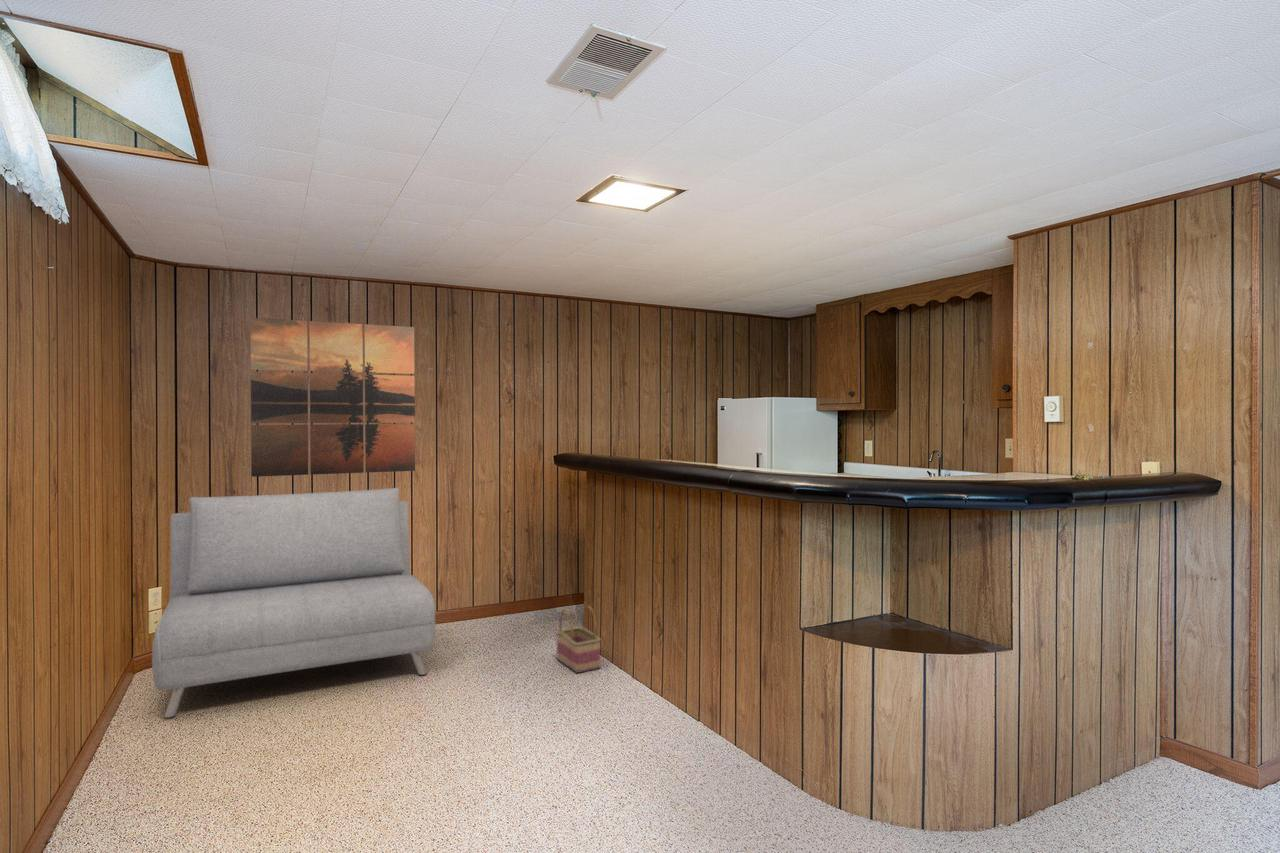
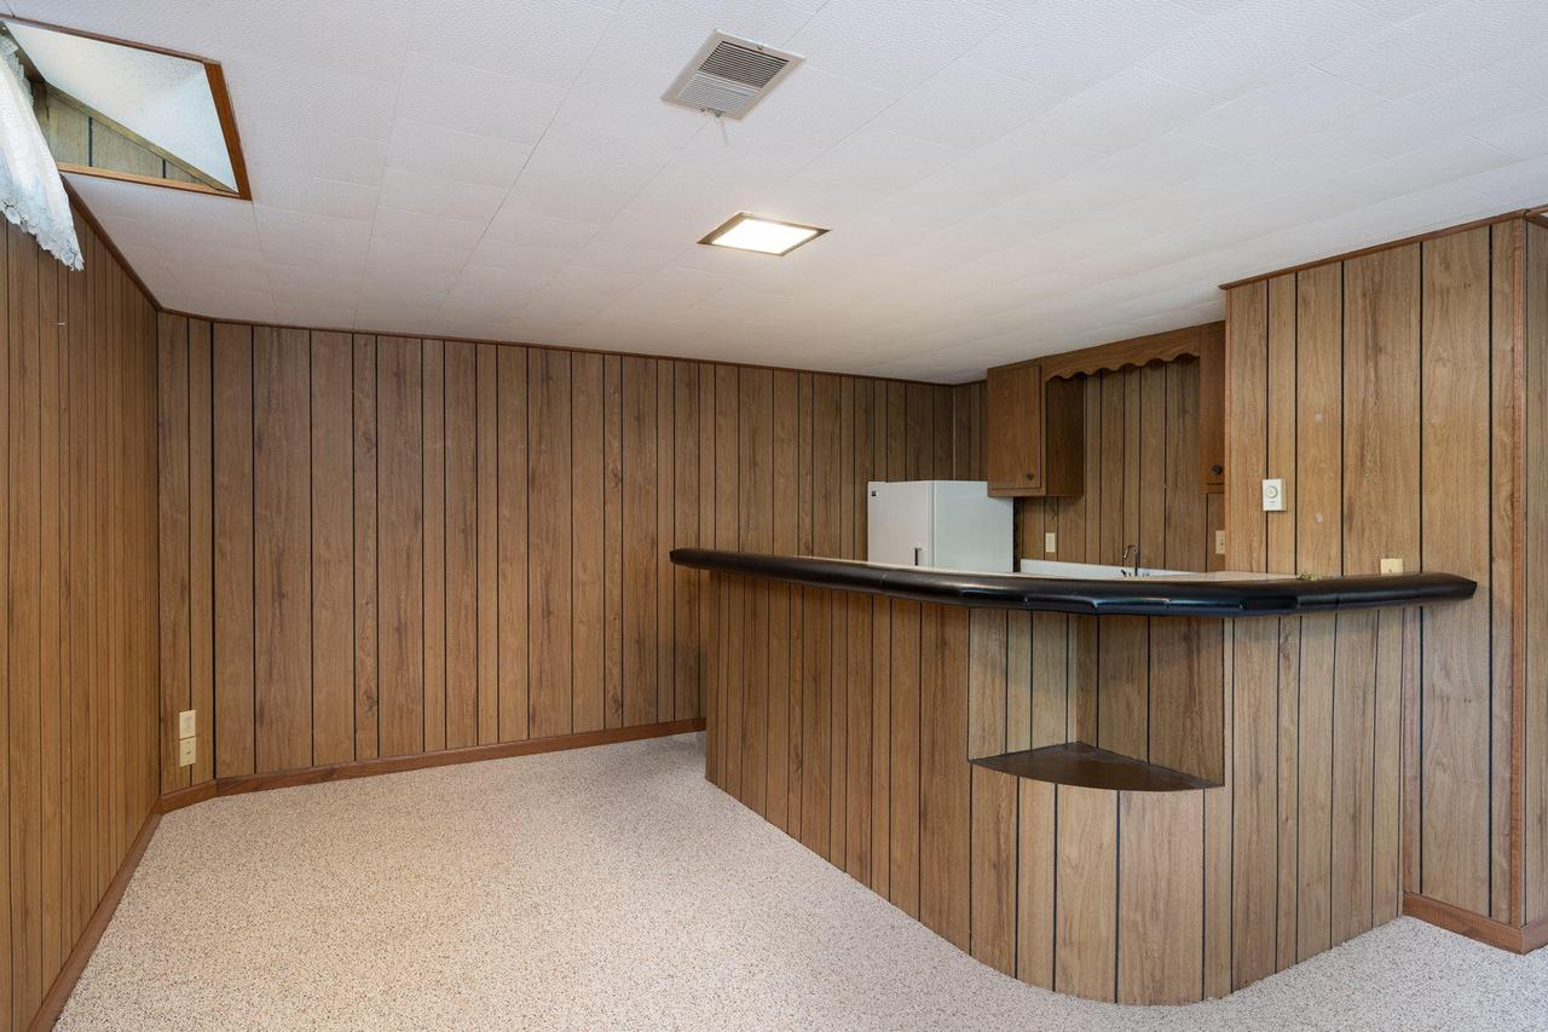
- sofa [151,487,436,719]
- basket [555,604,602,674]
- wall art [249,317,416,478]
